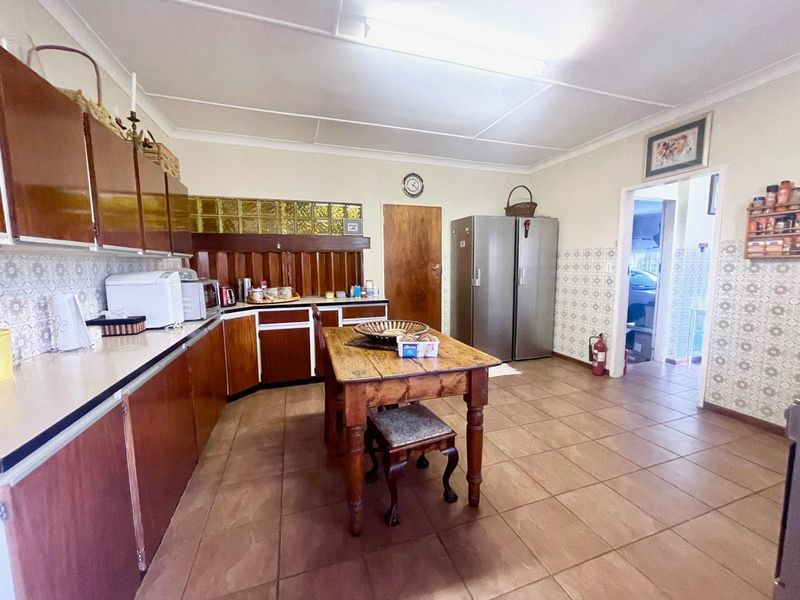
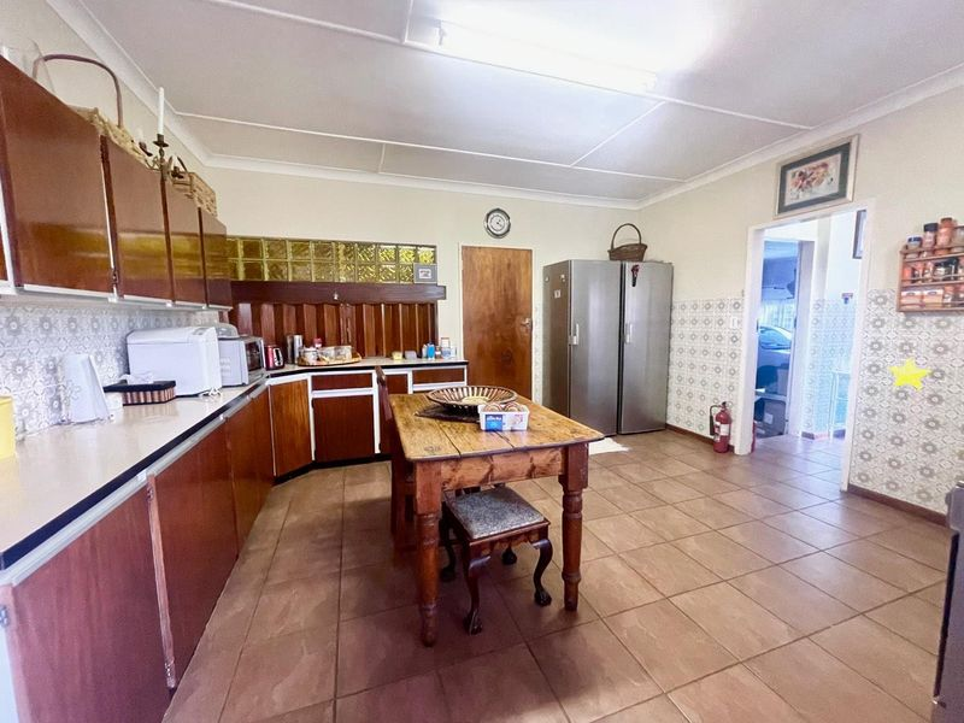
+ decorative star [887,357,933,392]
